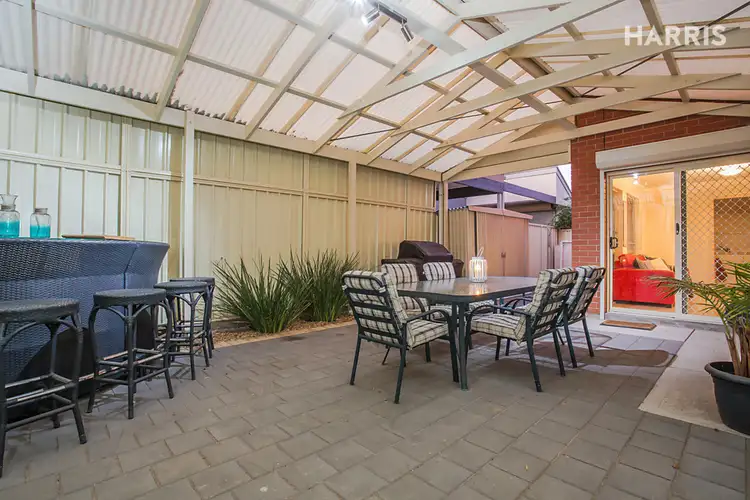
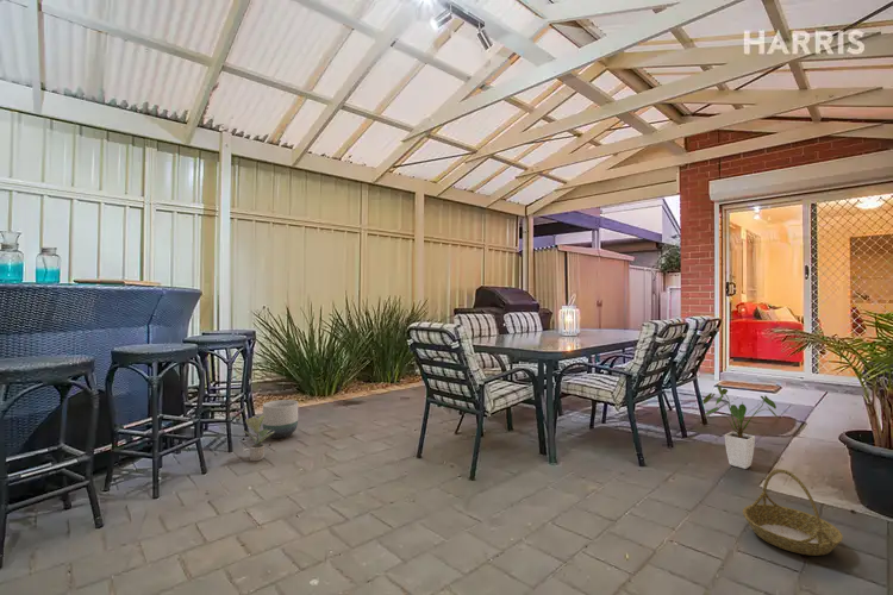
+ basket [742,468,844,557]
+ planter [262,399,299,439]
+ potted plant [242,414,274,462]
+ house plant [701,386,779,470]
